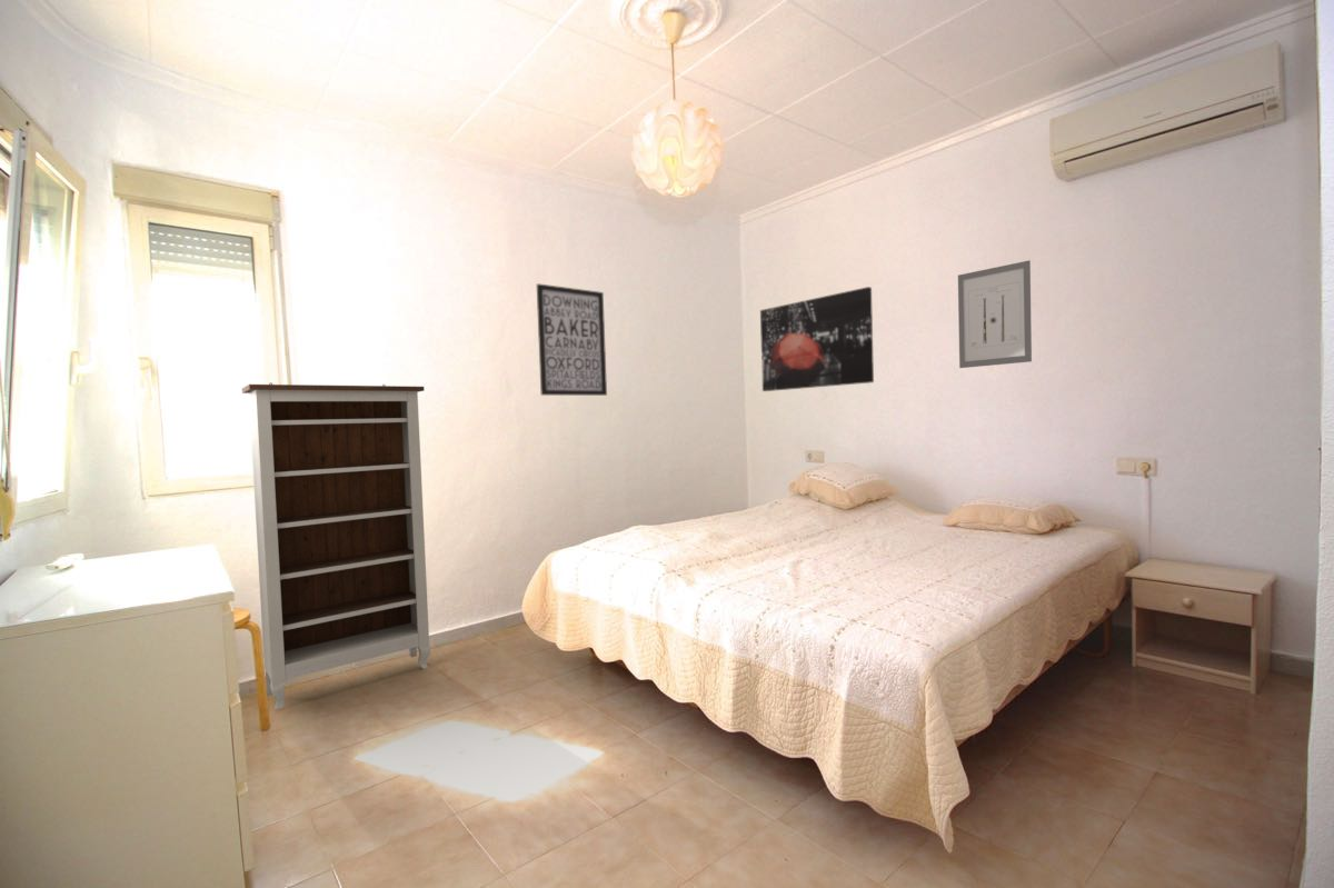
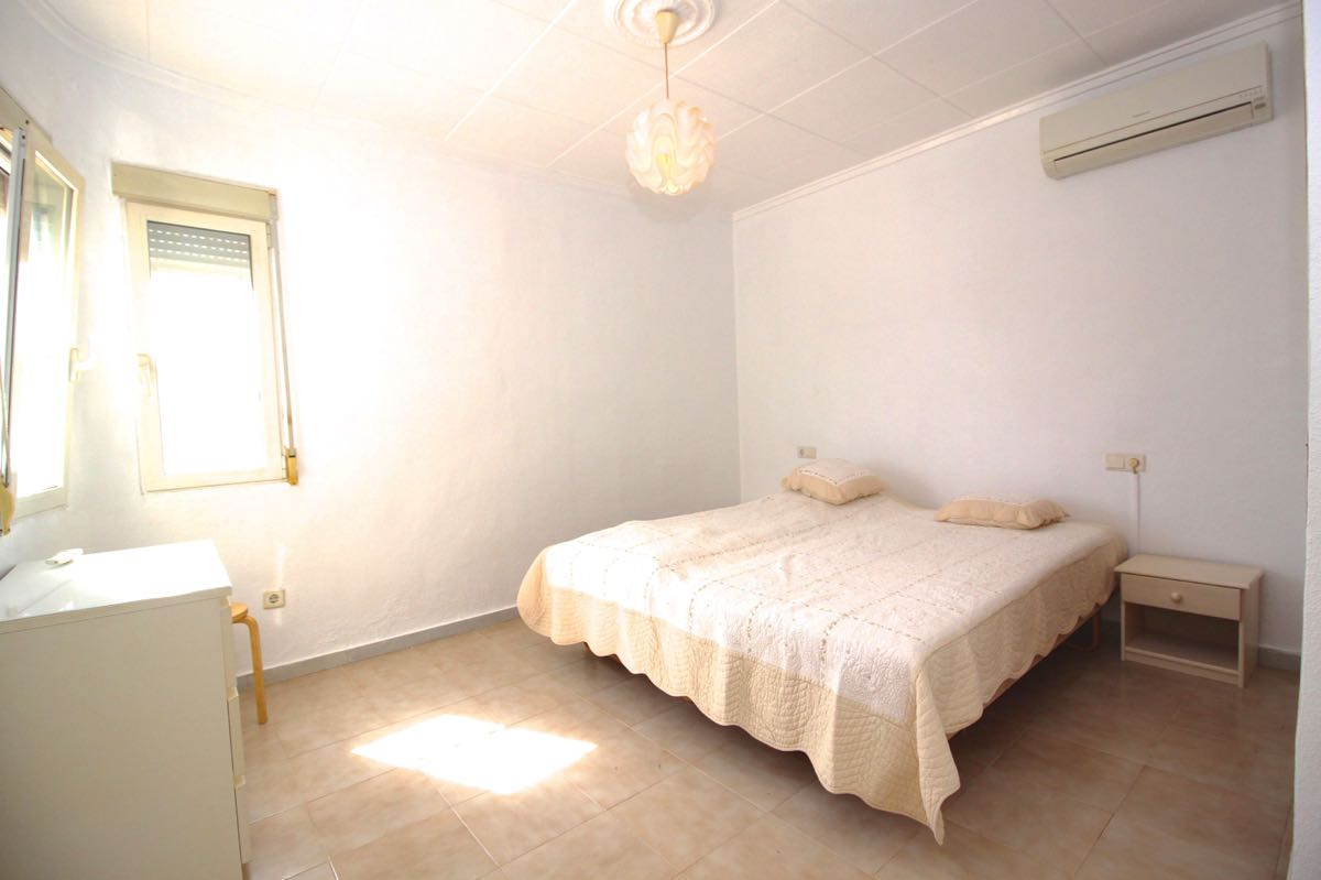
- wall art [759,286,875,392]
- wall art [957,259,1033,369]
- wall art [536,282,608,397]
- bookshelf [241,381,431,711]
